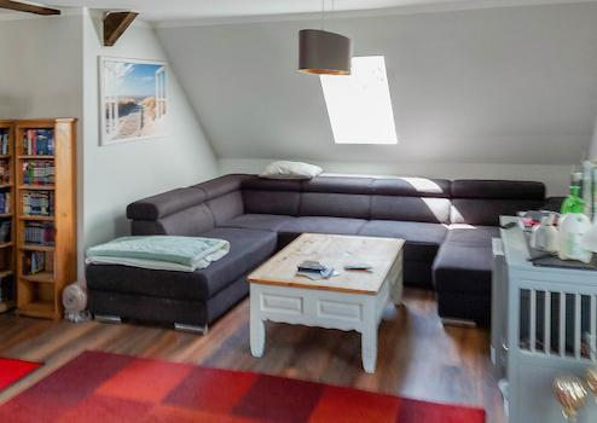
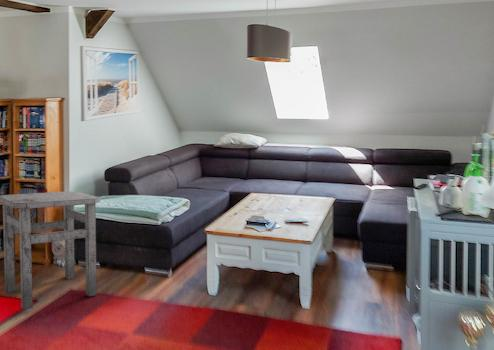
+ side table [0,190,101,310]
